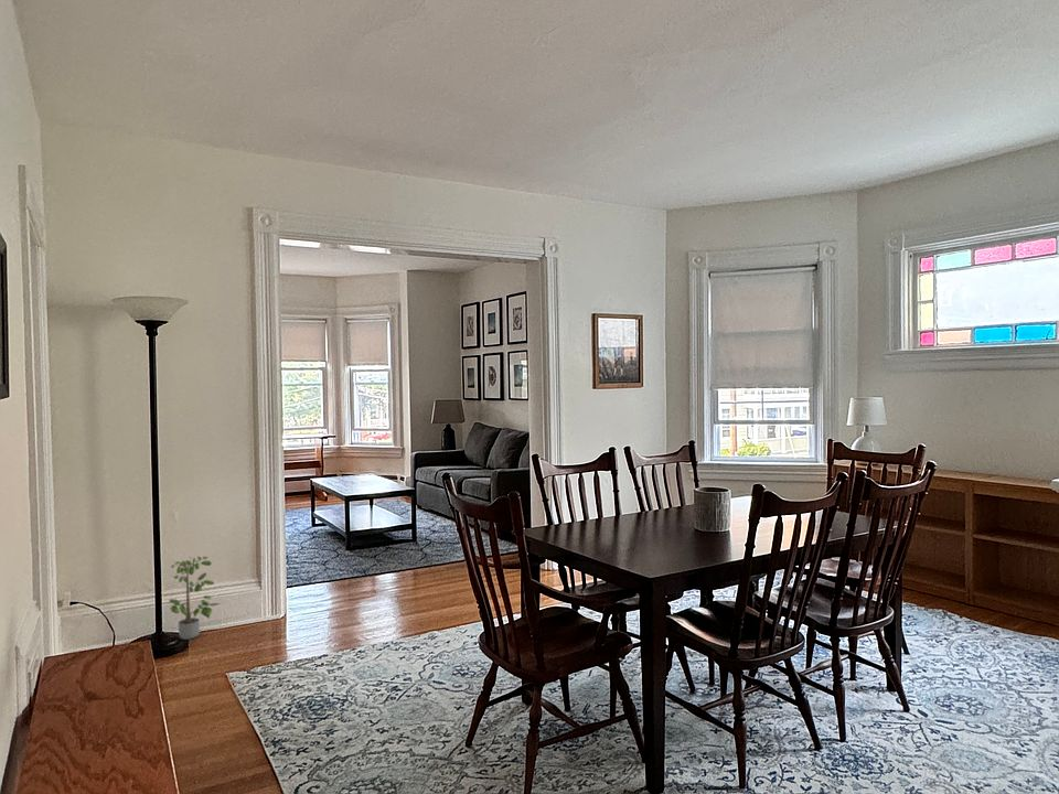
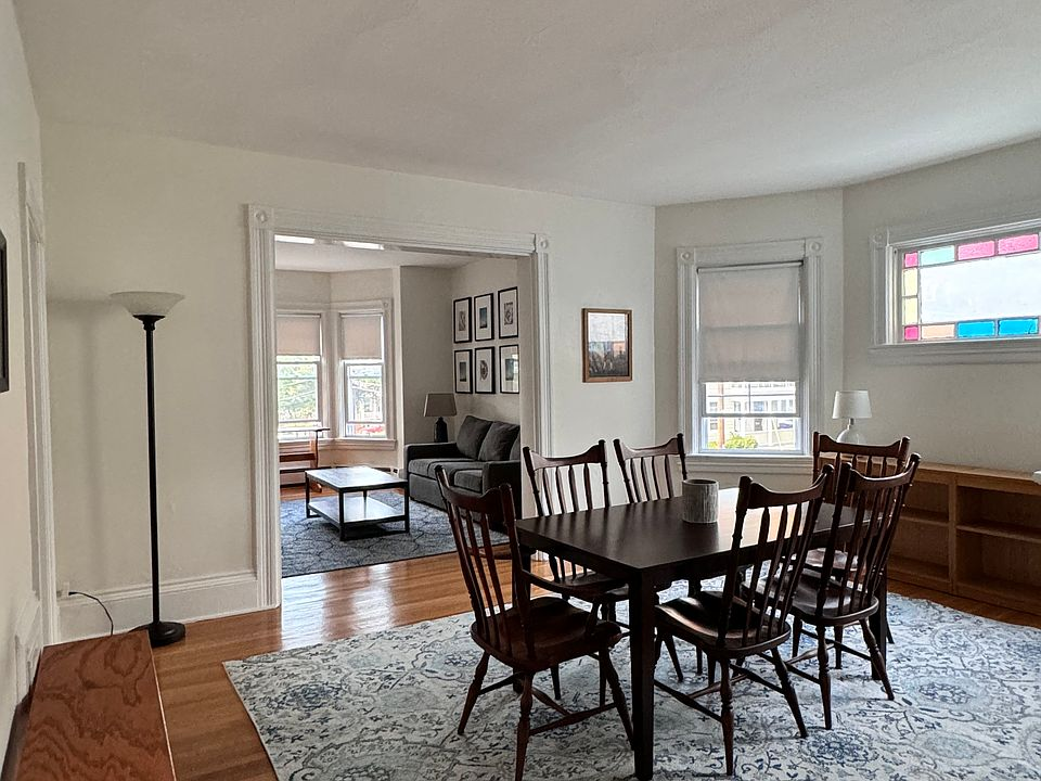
- potted plant [168,552,224,641]
